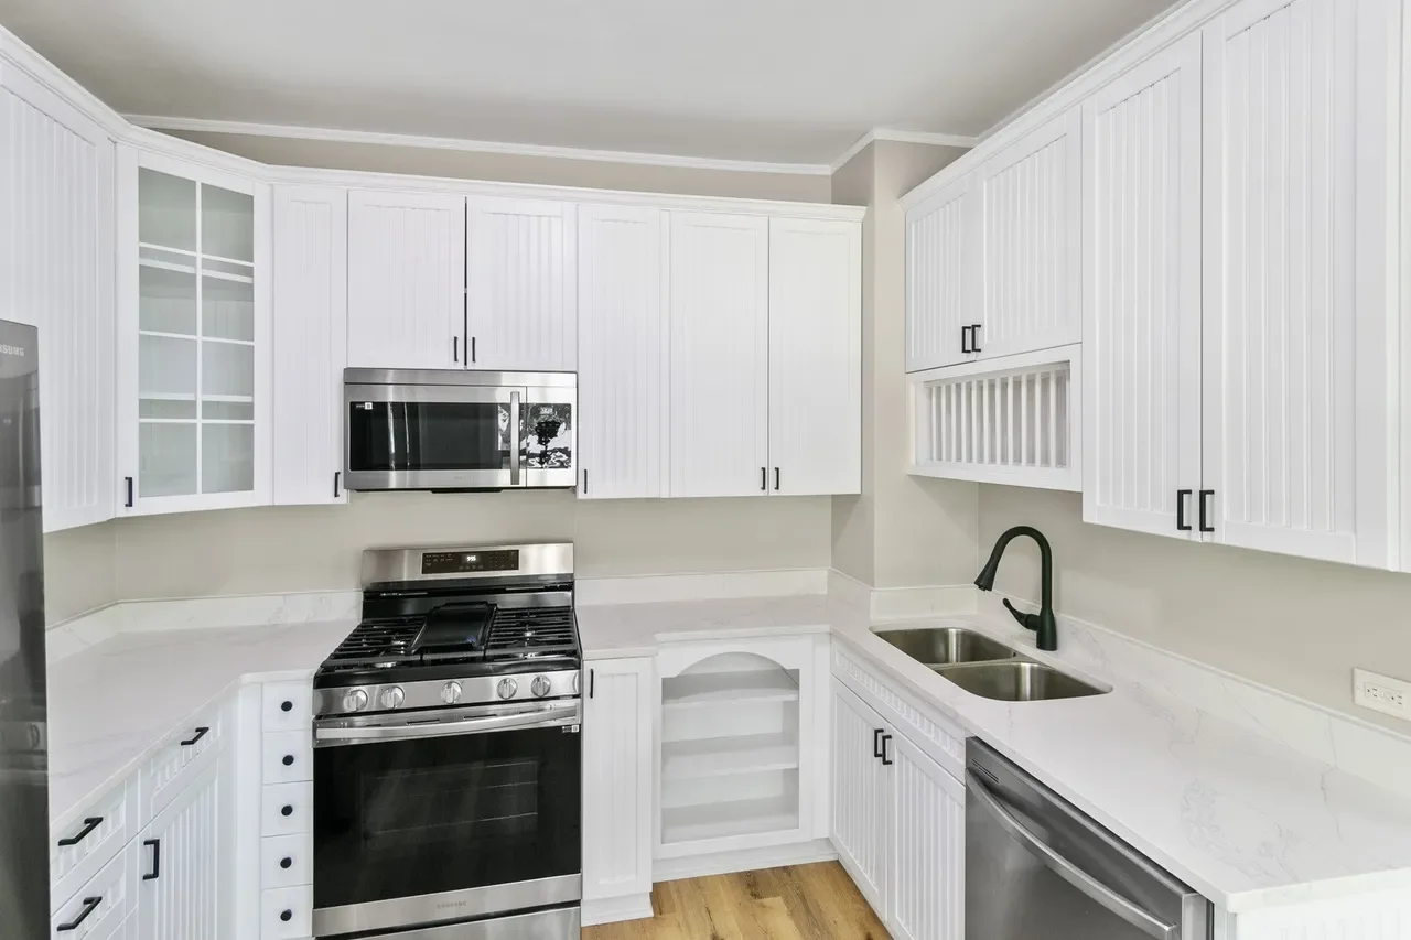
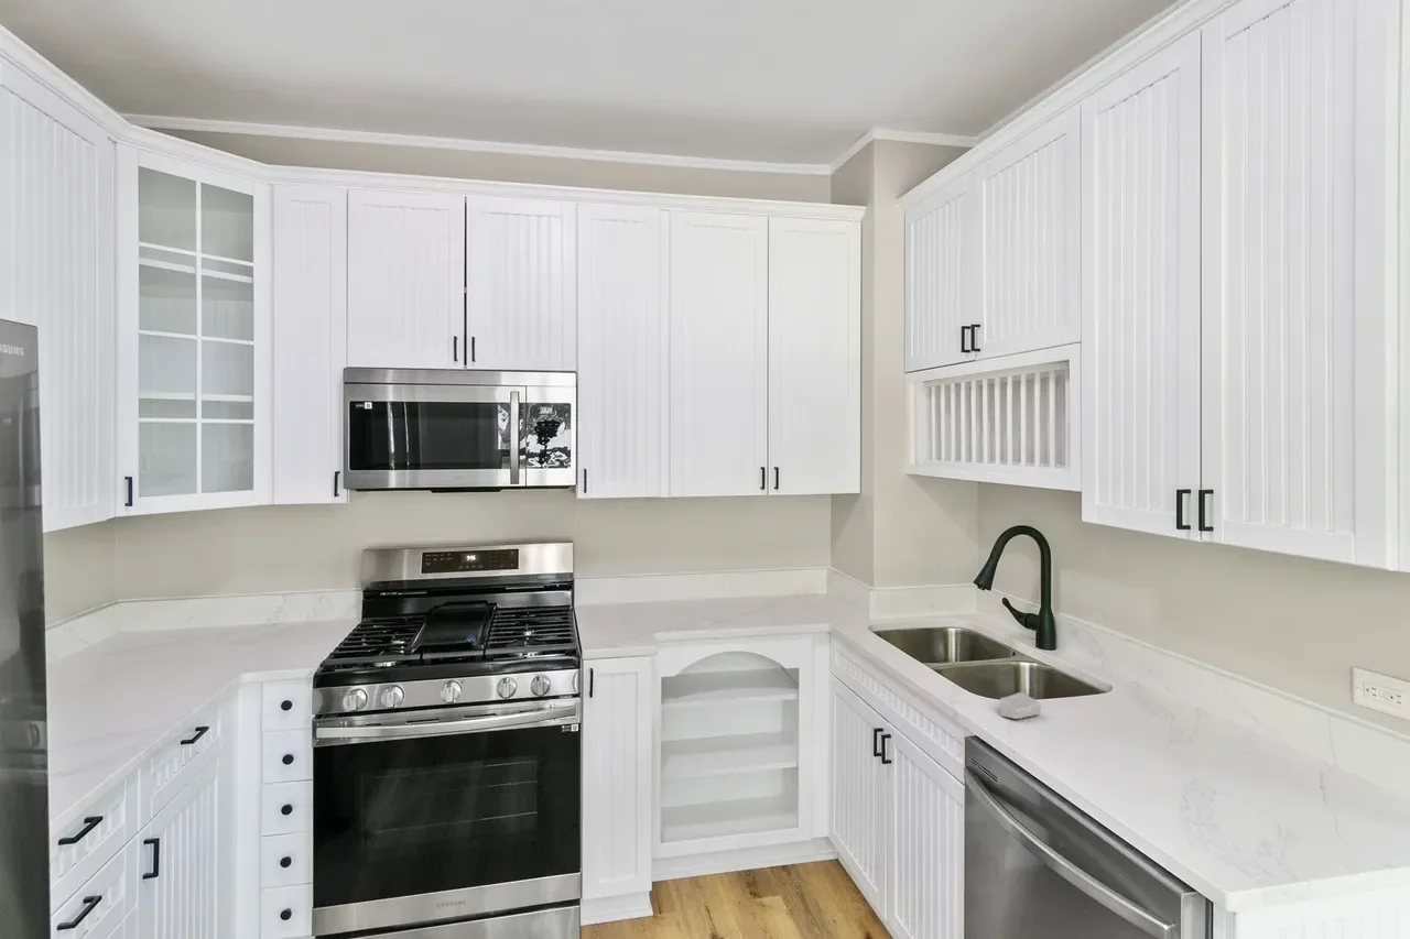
+ soap bar [999,691,1042,720]
